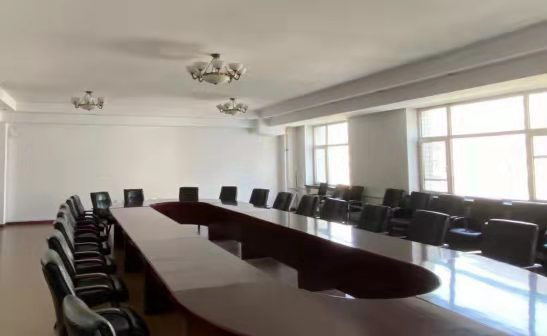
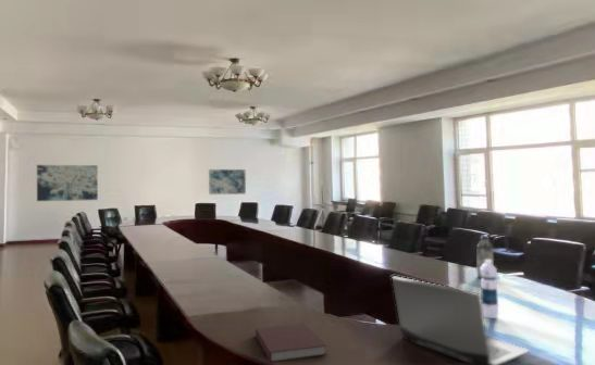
+ laptop computer [391,275,531,365]
+ water bottle [475,234,495,279]
+ wall art [208,168,247,196]
+ water bottle [480,260,499,319]
+ notebook [255,323,327,363]
+ wall art [36,164,99,202]
